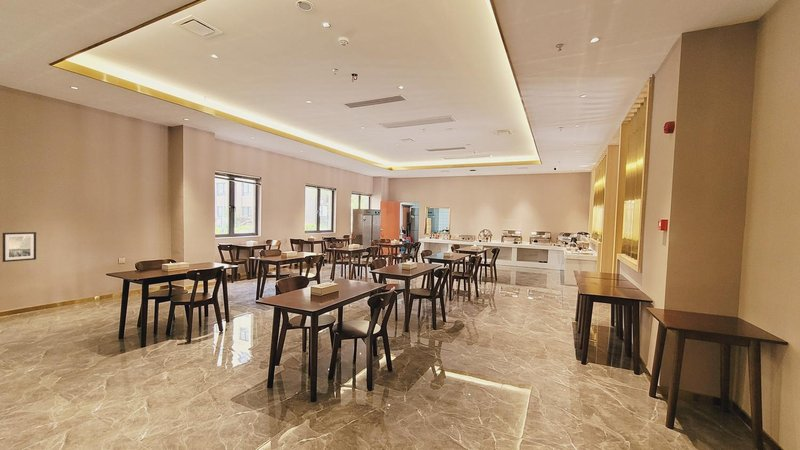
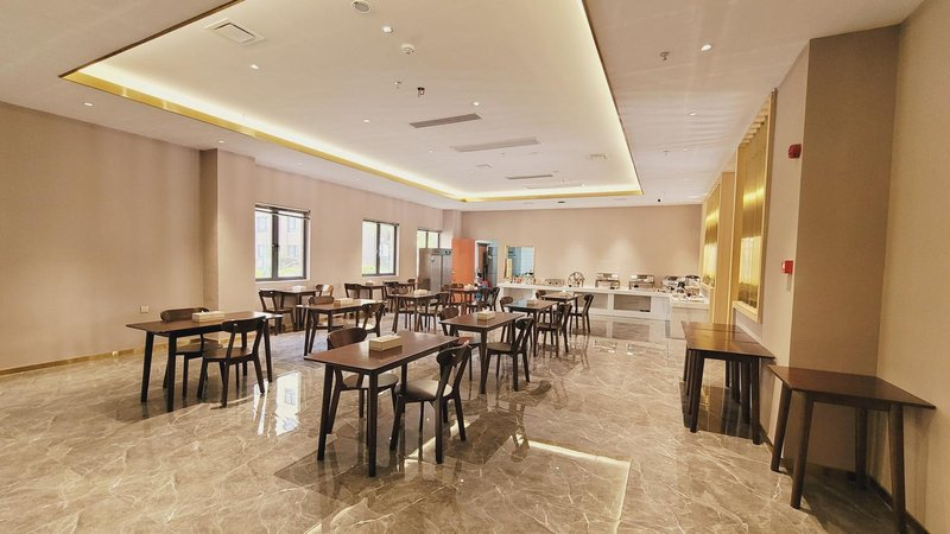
- wall art [2,231,37,263]
